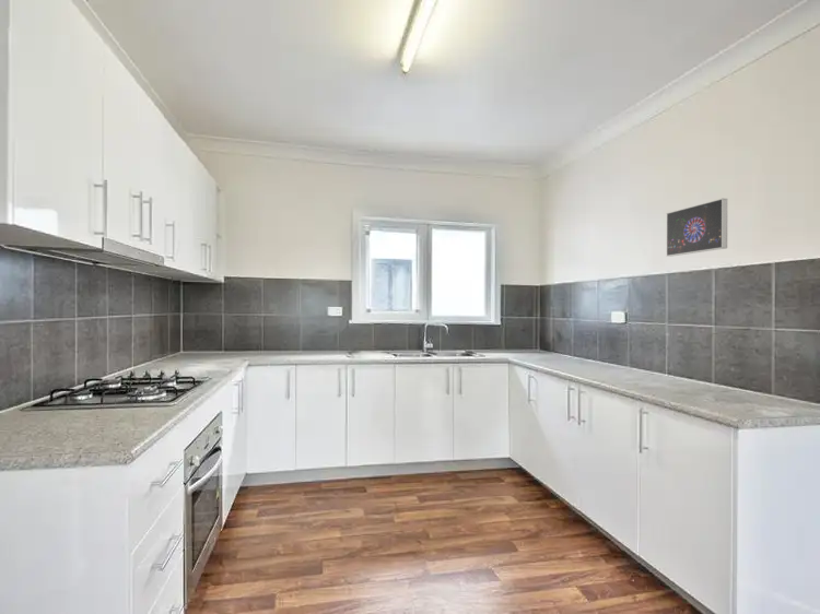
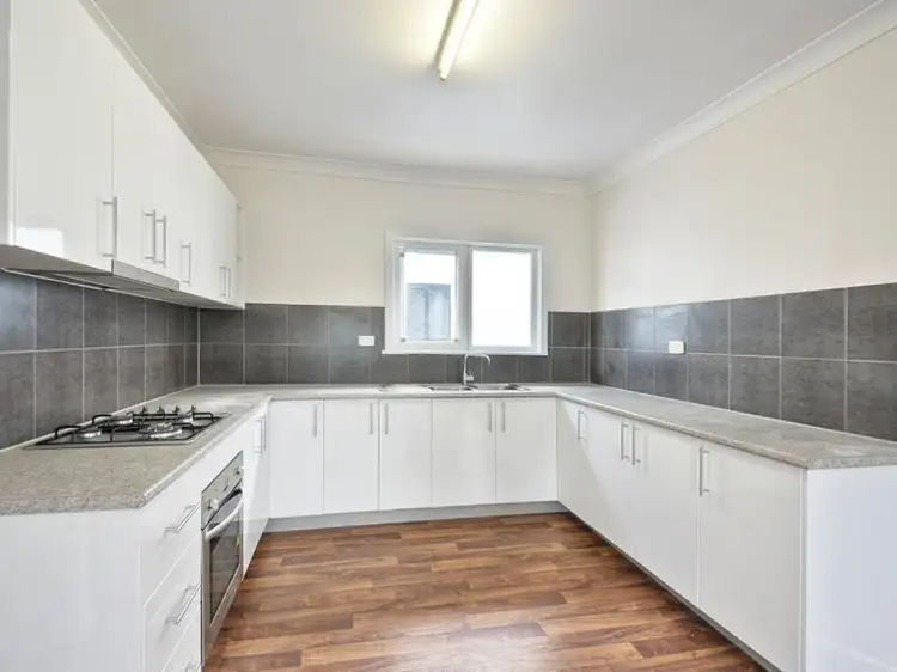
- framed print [666,198,728,258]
